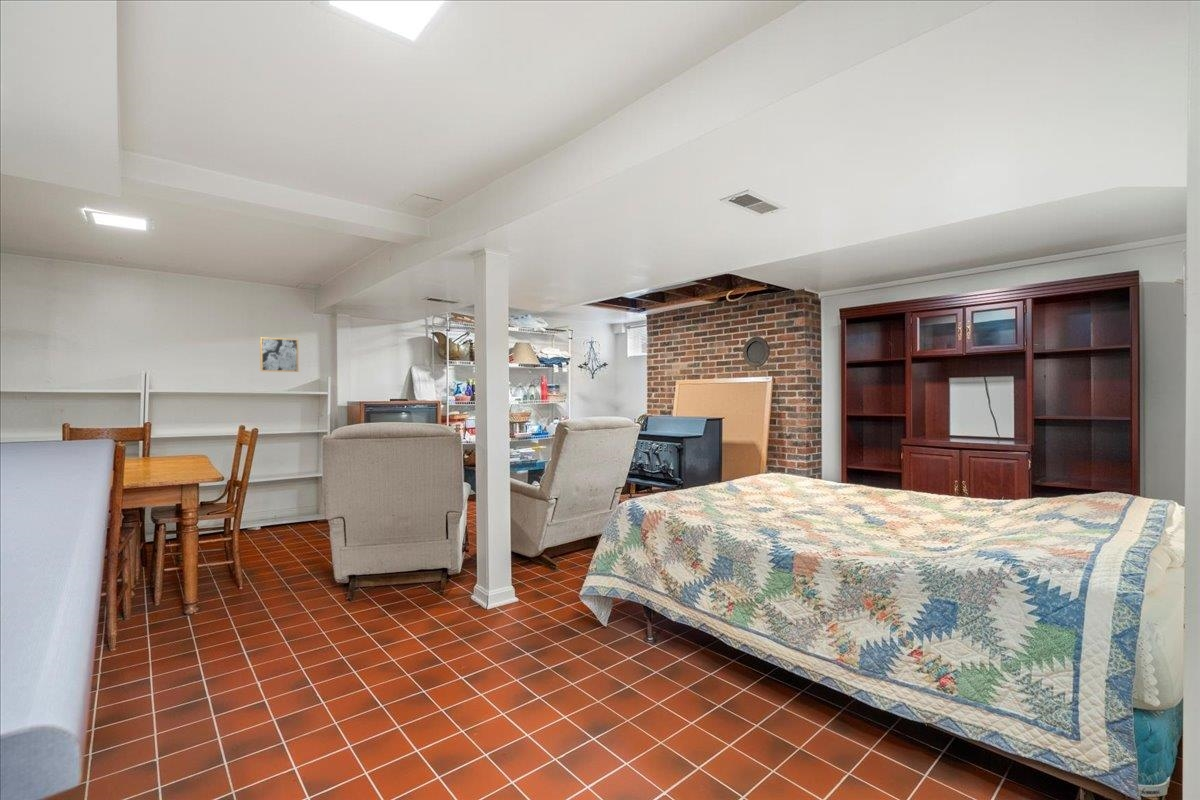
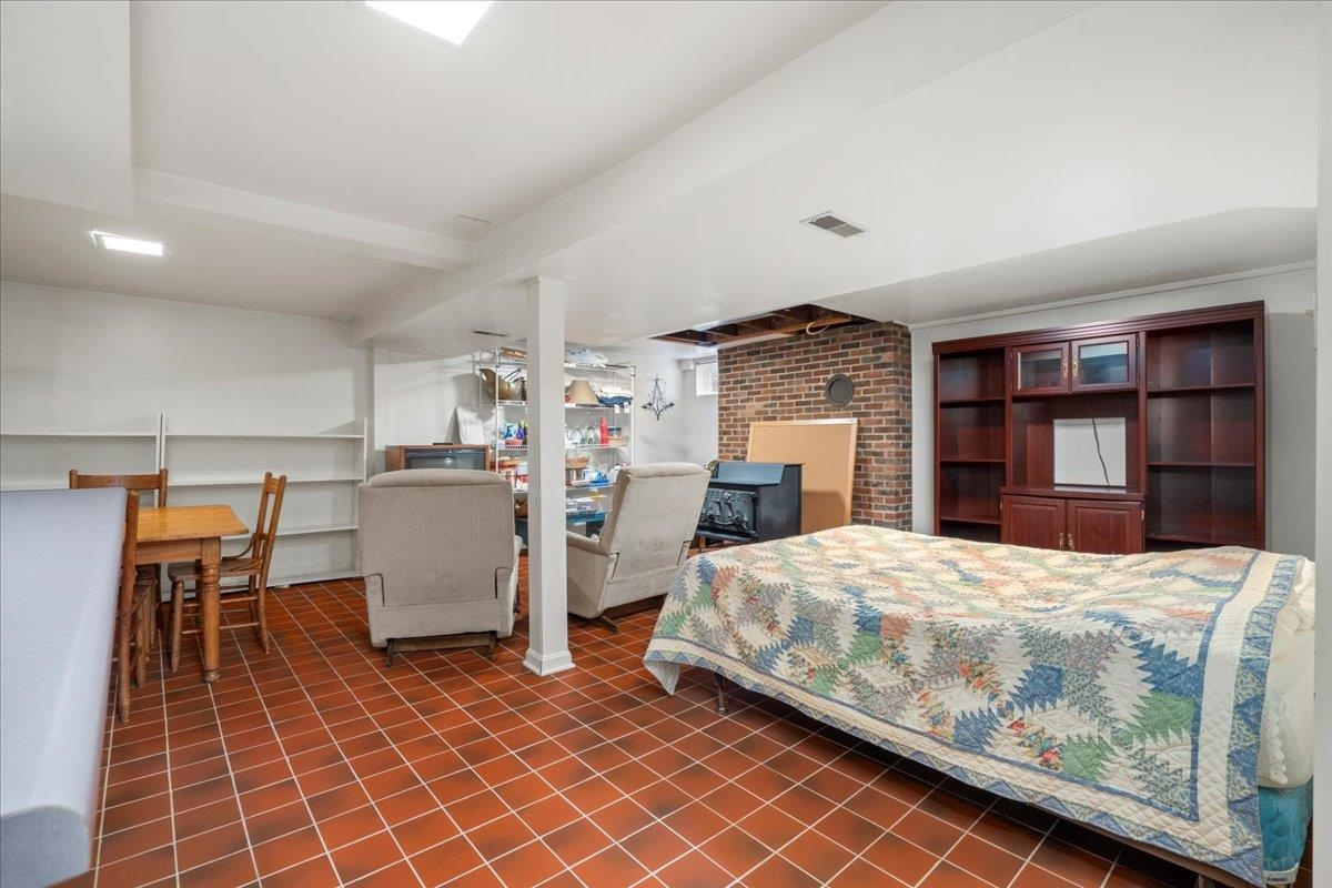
- wall art [259,336,300,373]
